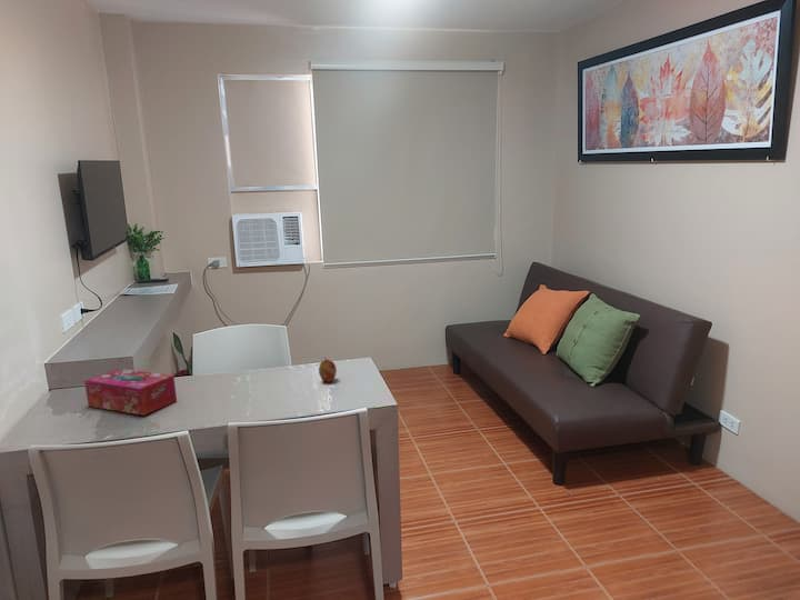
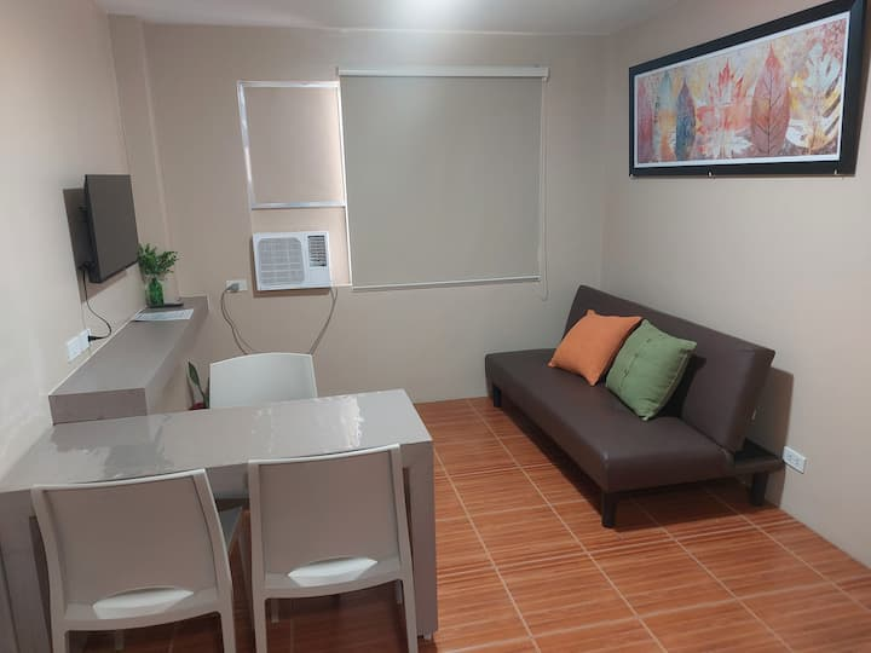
- apple [318,356,338,383]
- tissue box [83,368,178,417]
